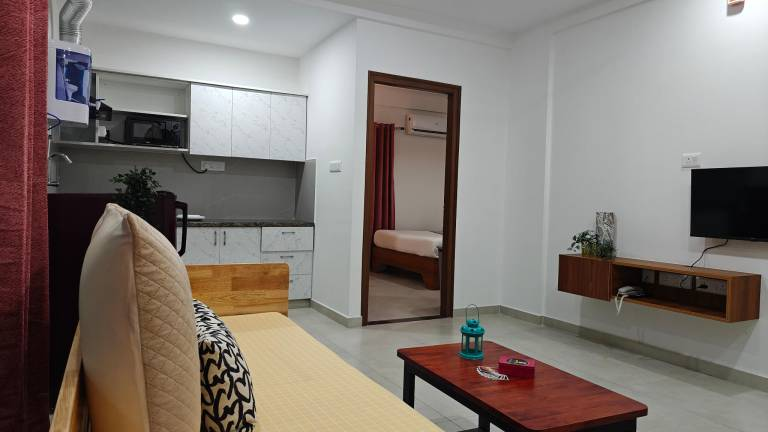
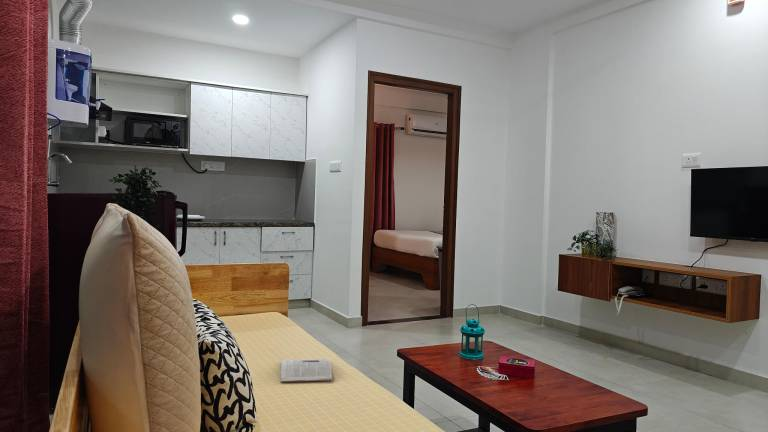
+ magazine [279,358,333,383]
